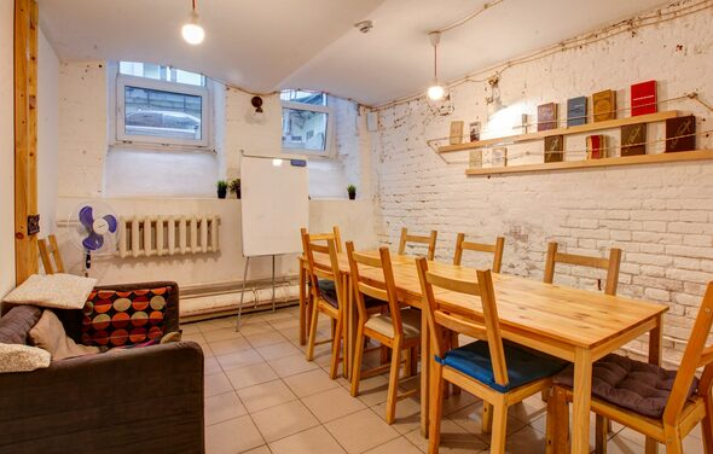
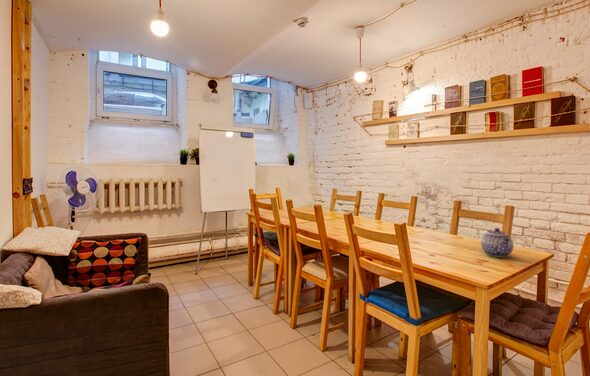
+ teapot [480,227,515,258]
